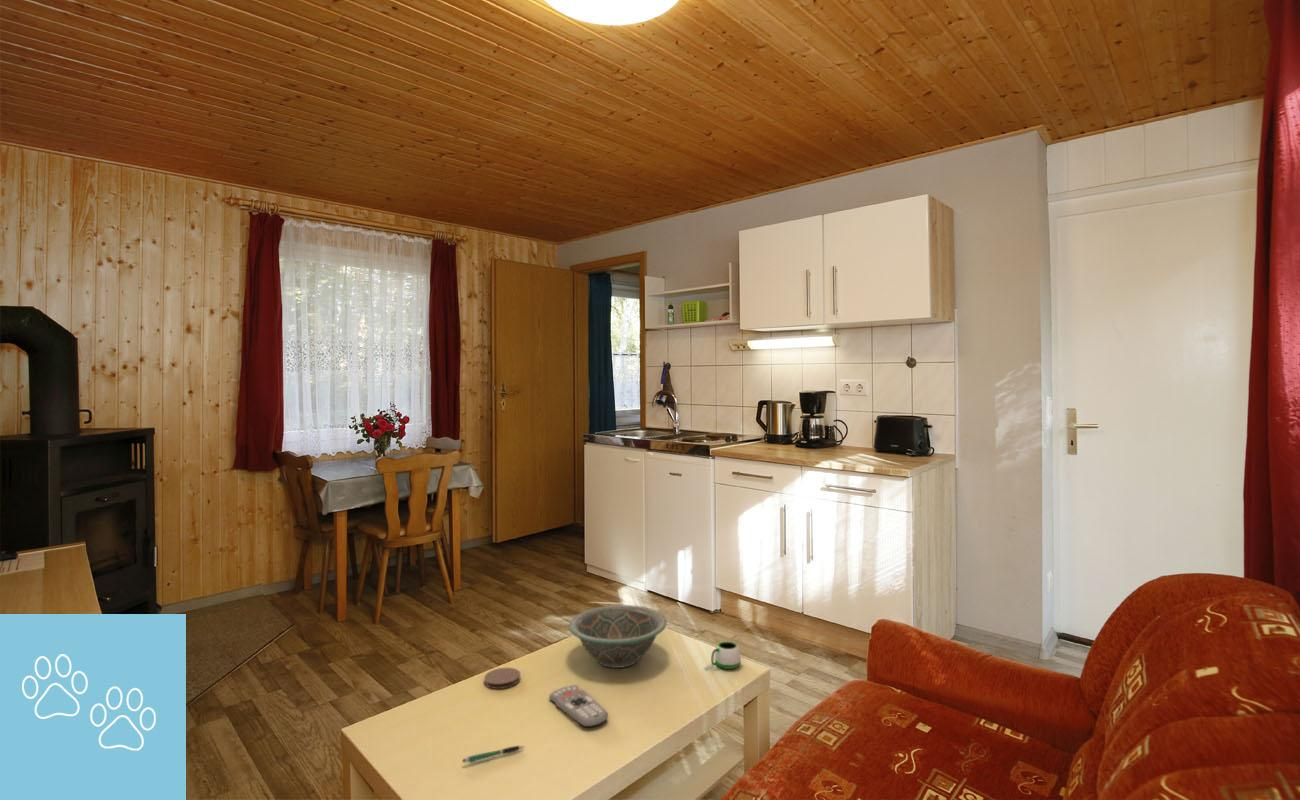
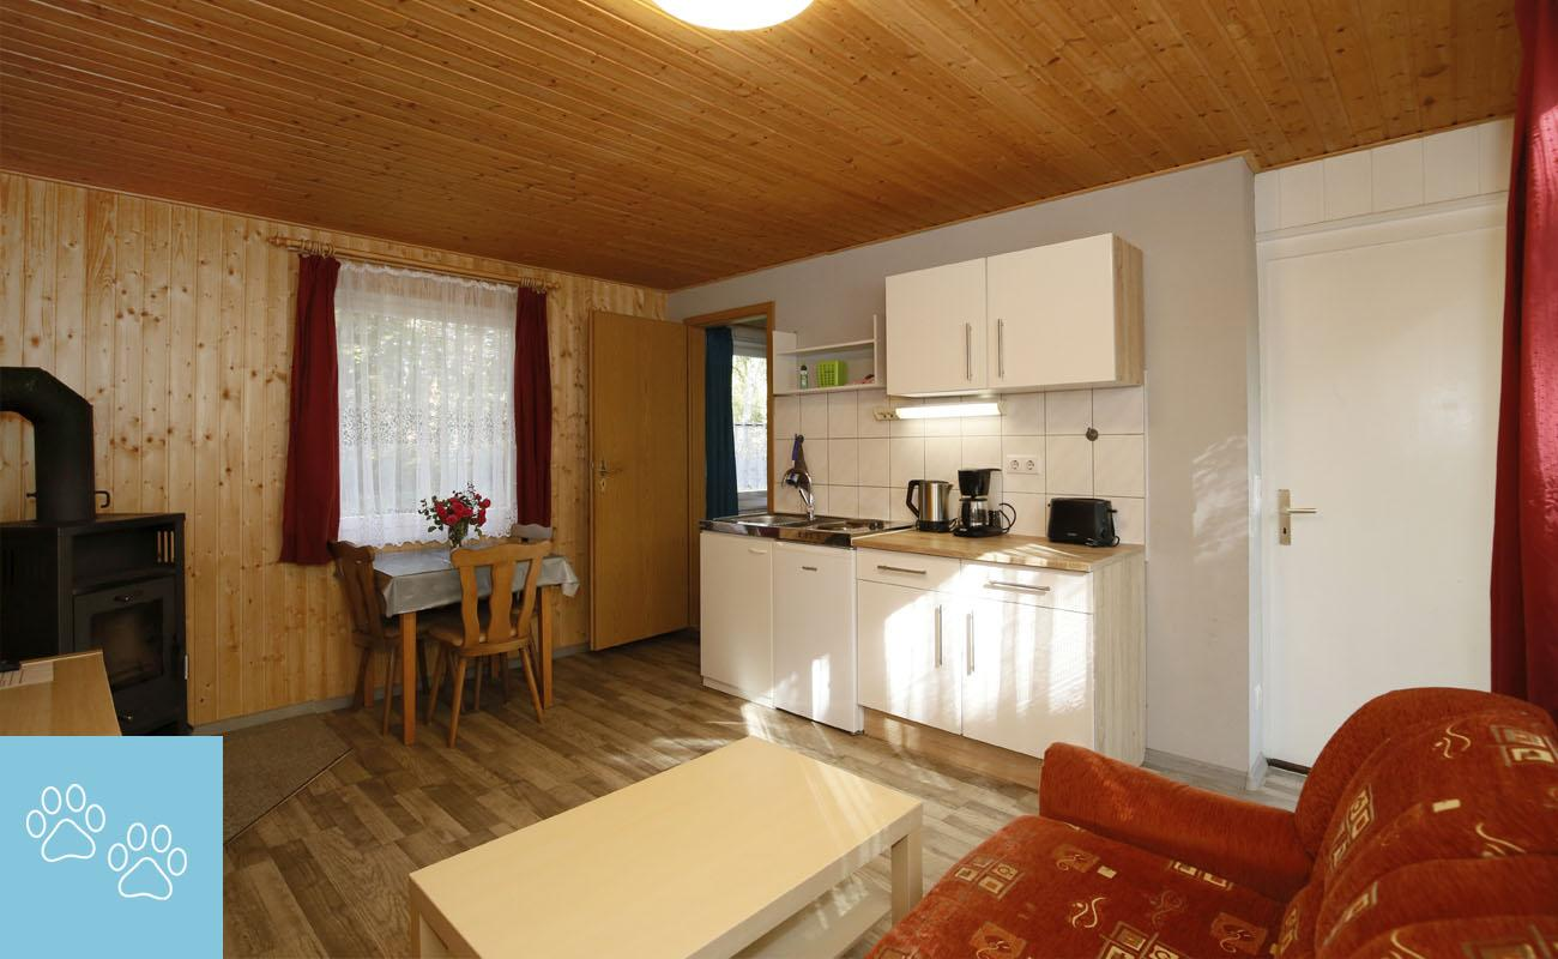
- decorative bowl [568,604,668,669]
- coaster [483,667,521,690]
- pen [462,745,526,765]
- remote control [548,684,609,728]
- mug [703,641,742,670]
